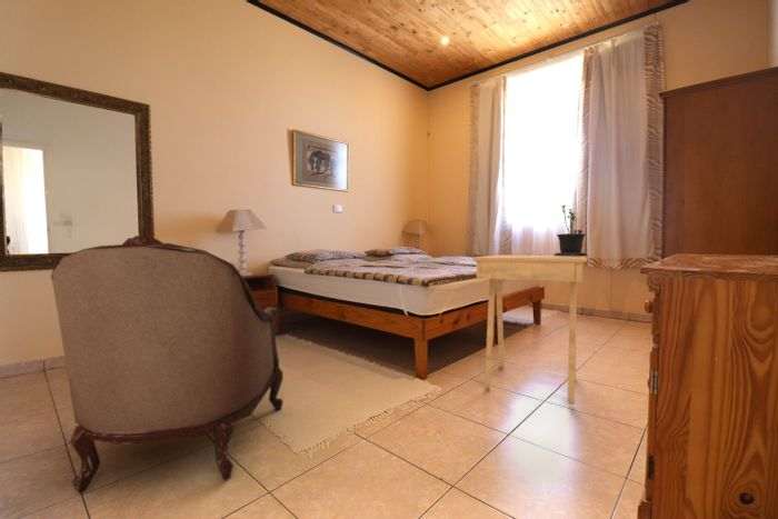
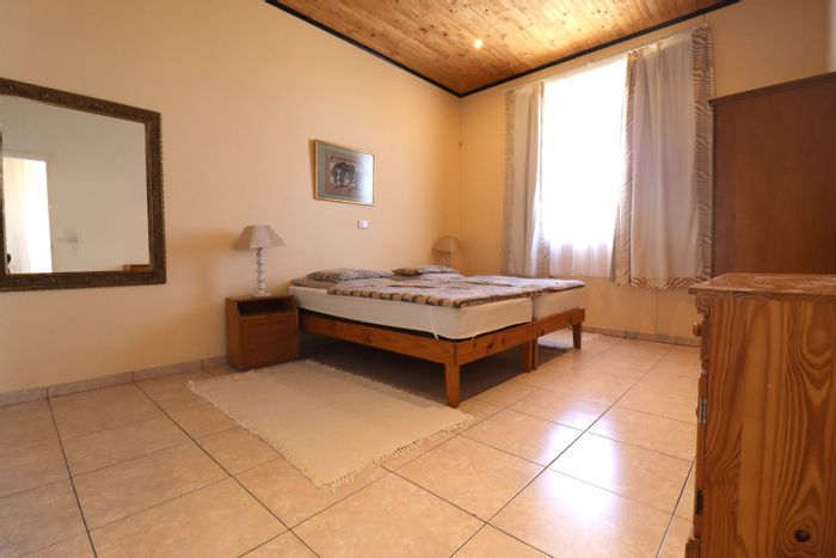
- potted plant [553,204,588,257]
- side table [472,253,588,406]
- armchair [50,234,285,495]
